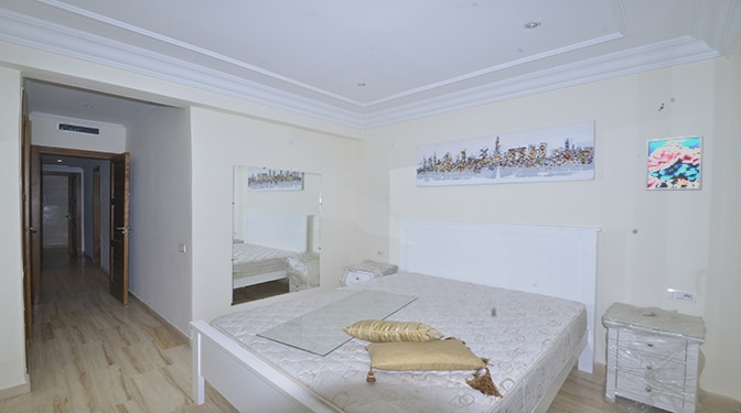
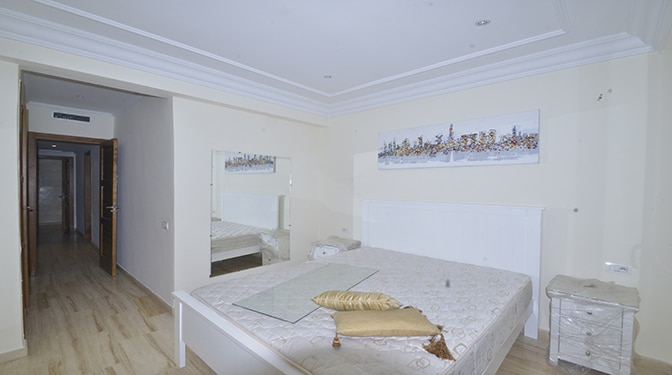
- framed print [644,134,705,192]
